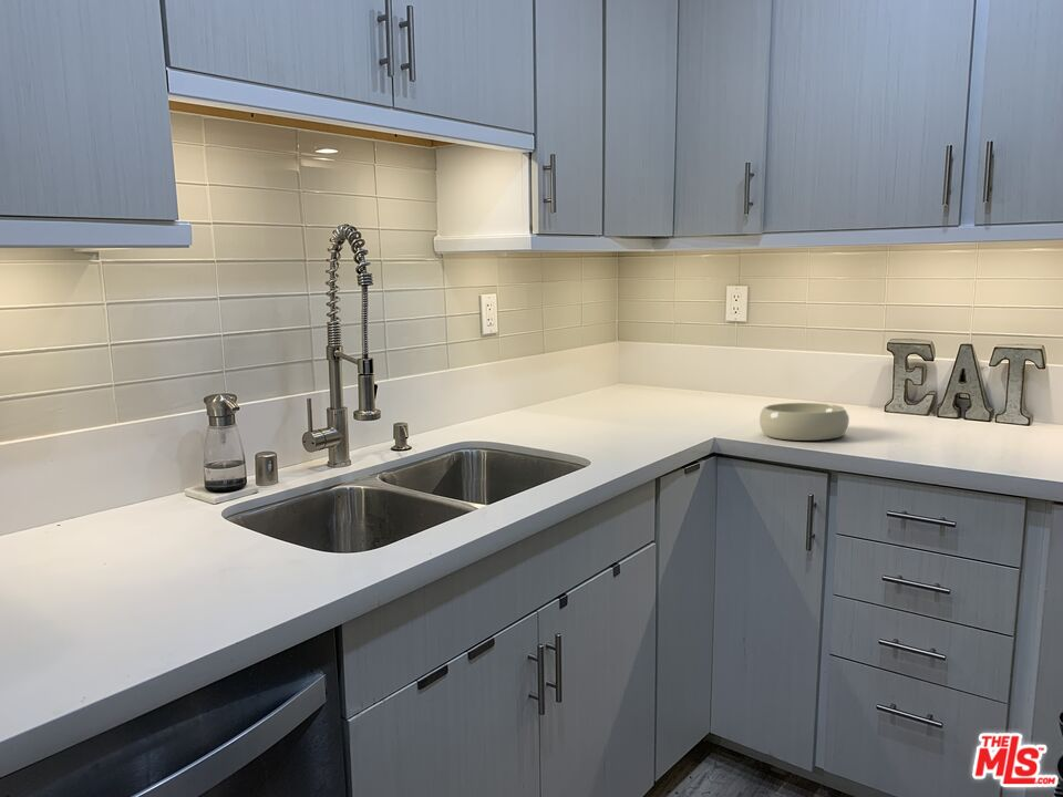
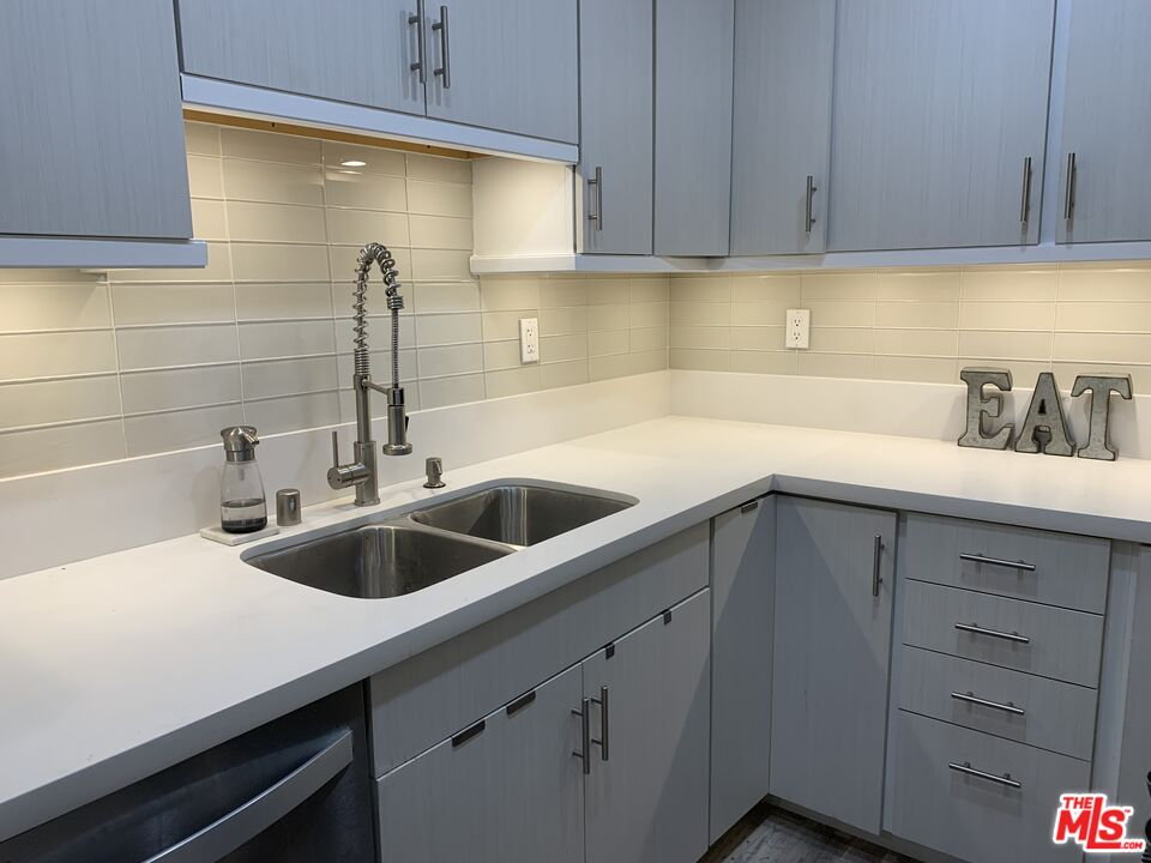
- bowl [758,402,850,442]
